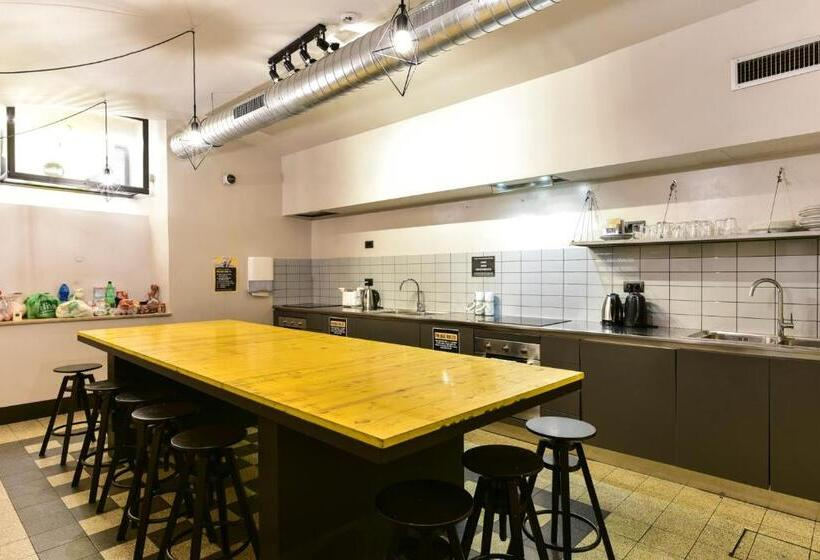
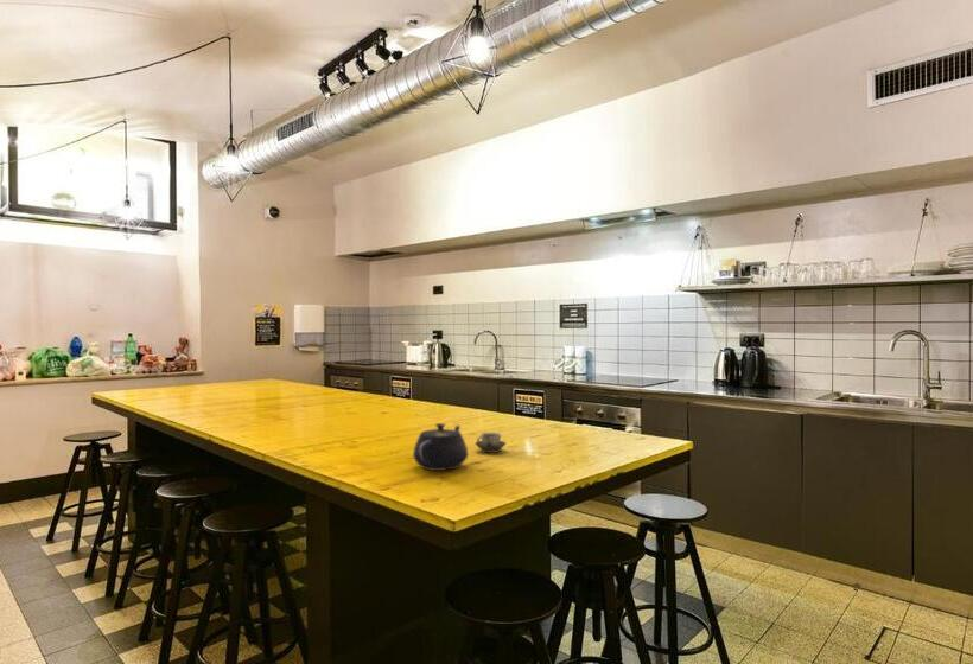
+ teapot [412,422,469,472]
+ cup [473,432,507,454]
